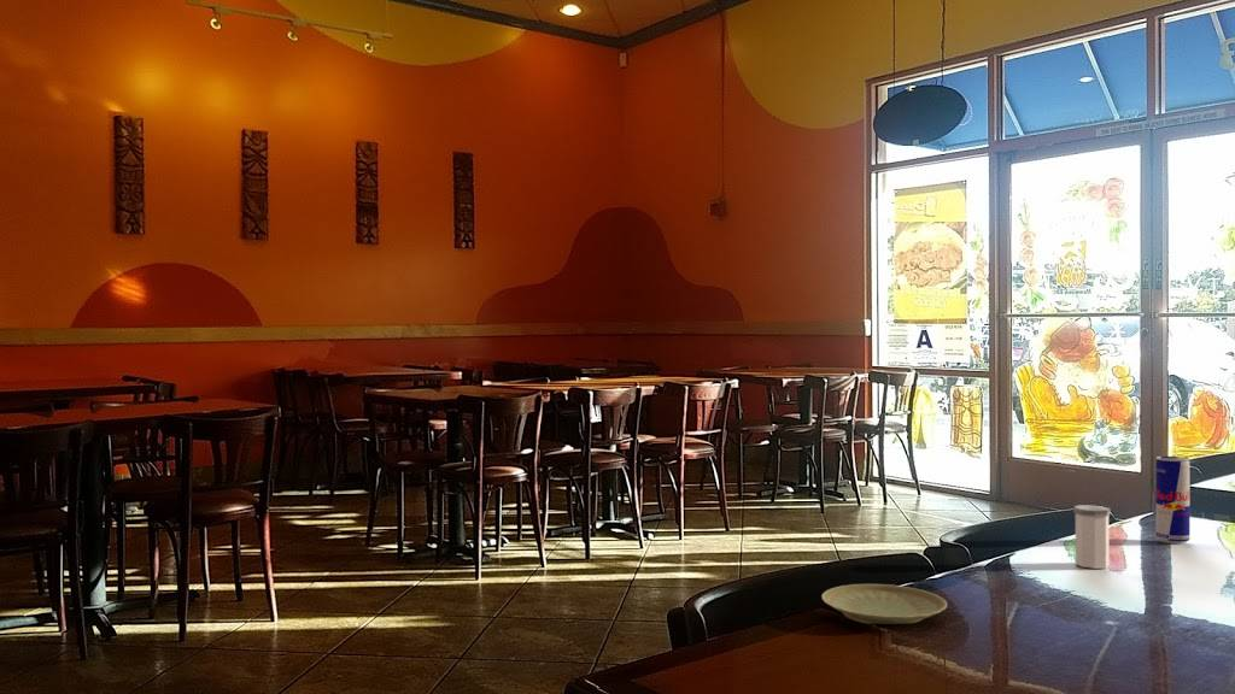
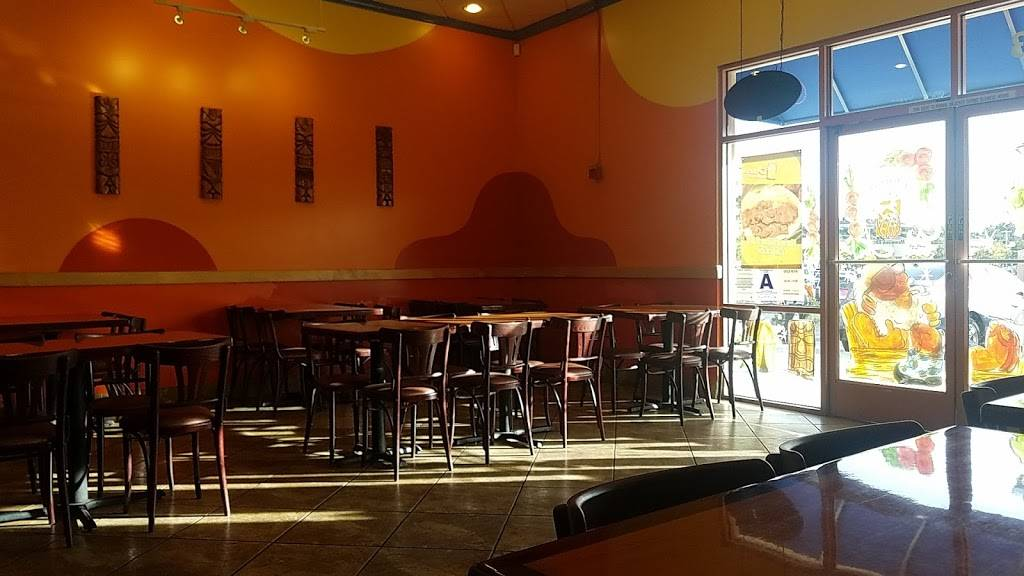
- plate [820,583,948,625]
- beverage can [1155,455,1190,545]
- salt shaker [1072,504,1112,570]
